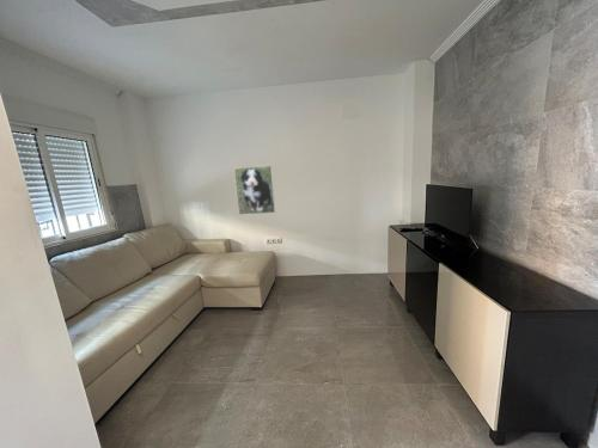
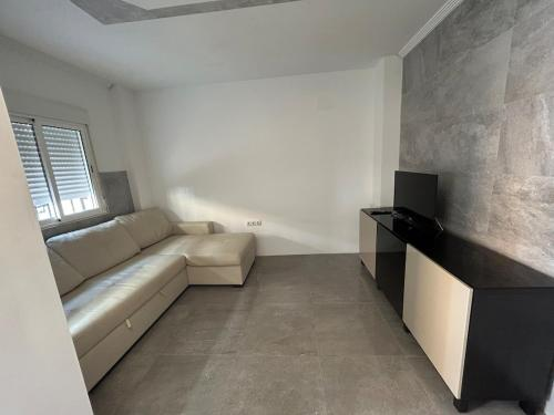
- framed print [233,164,276,216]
